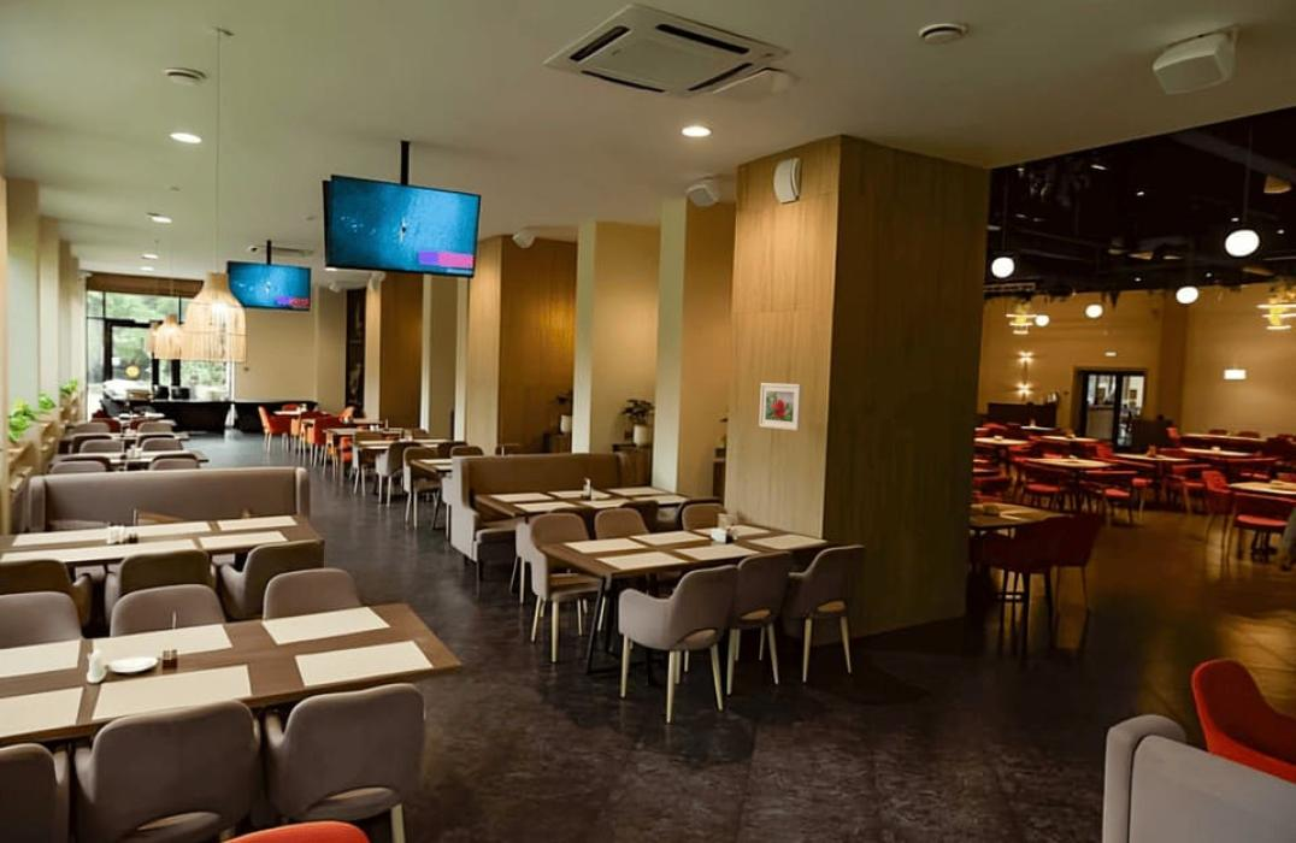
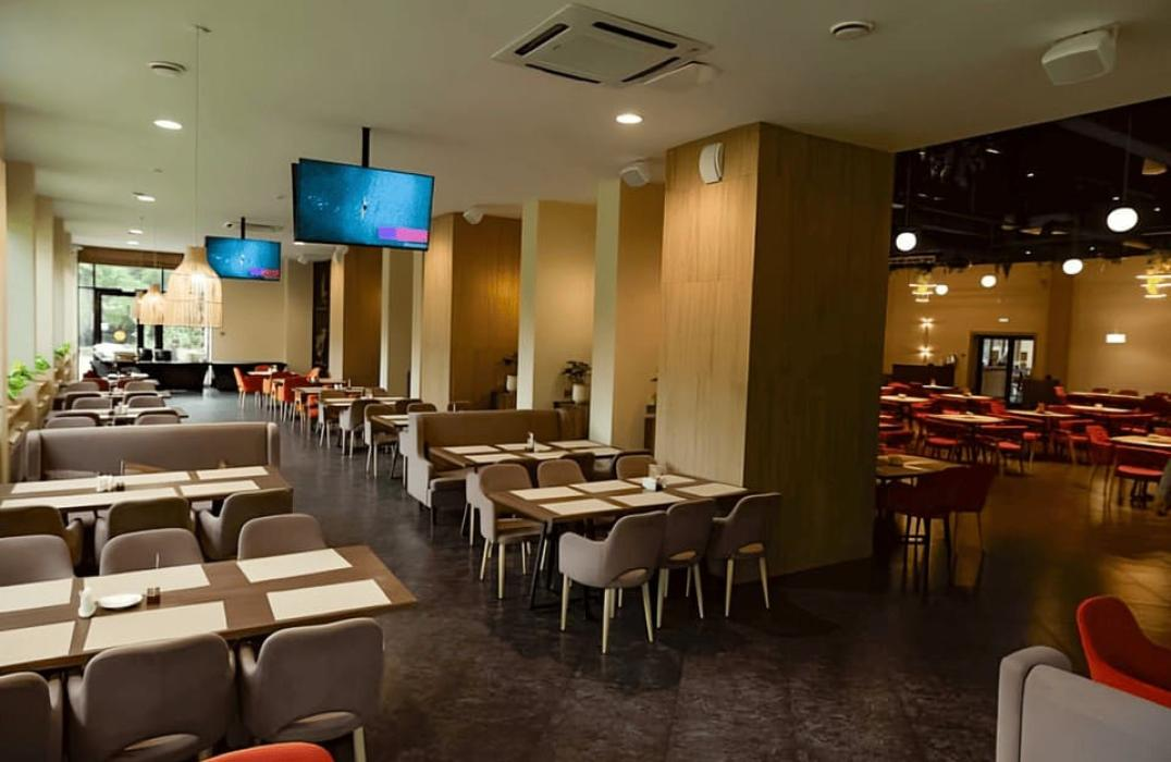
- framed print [758,382,803,432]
